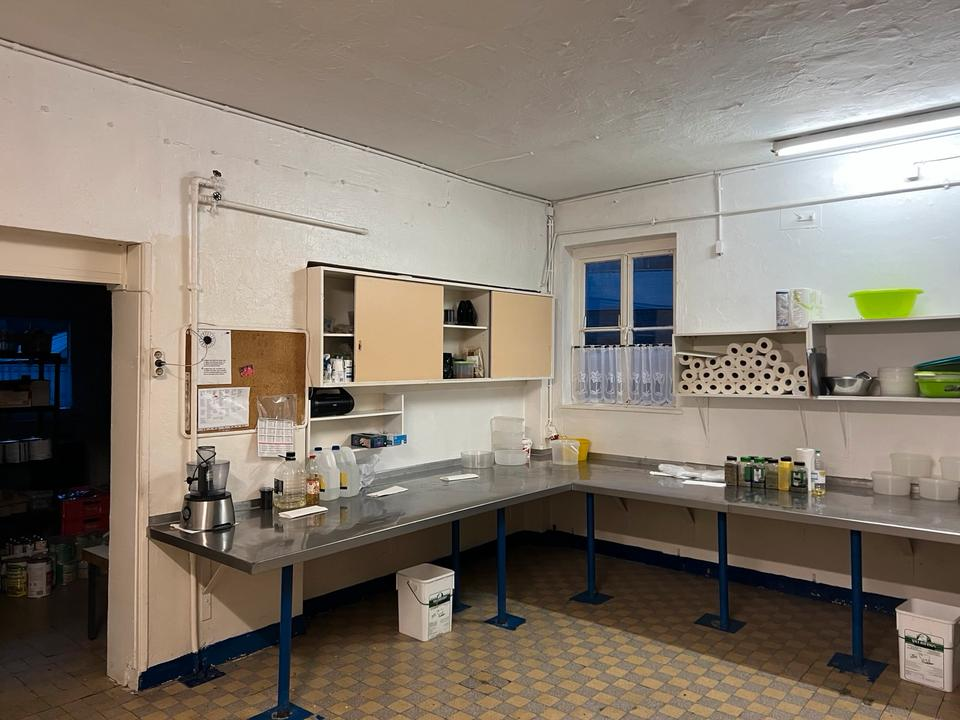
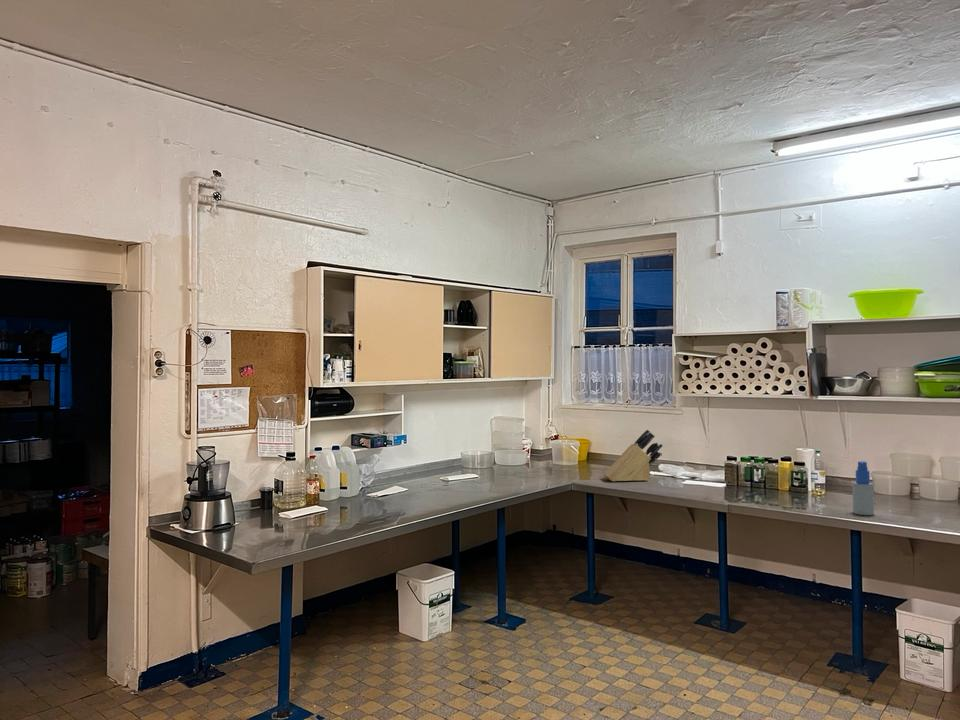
+ knife block [603,429,664,482]
+ spray bottle [852,460,875,516]
